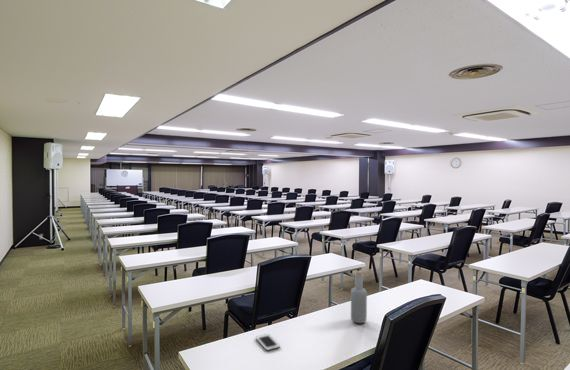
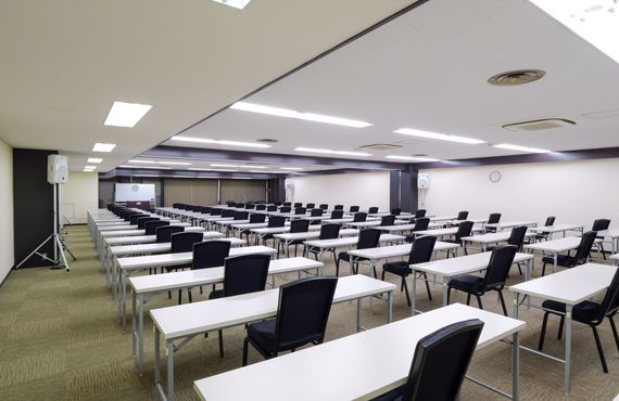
- cell phone [255,333,281,352]
- bottle [350,270,368,324]
